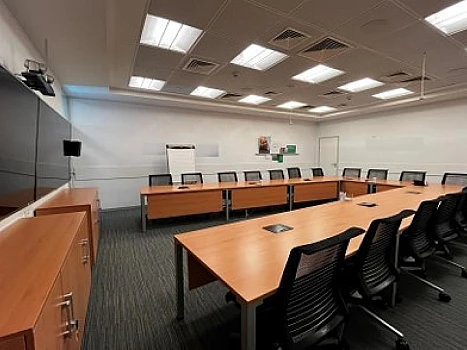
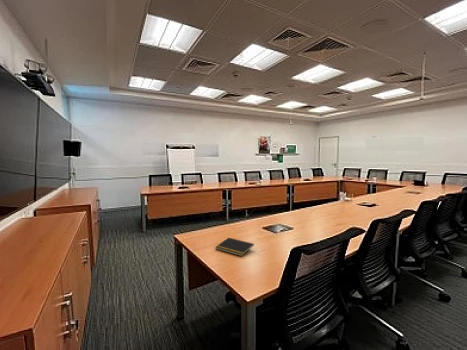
+ notepad [214,237,255,257]
